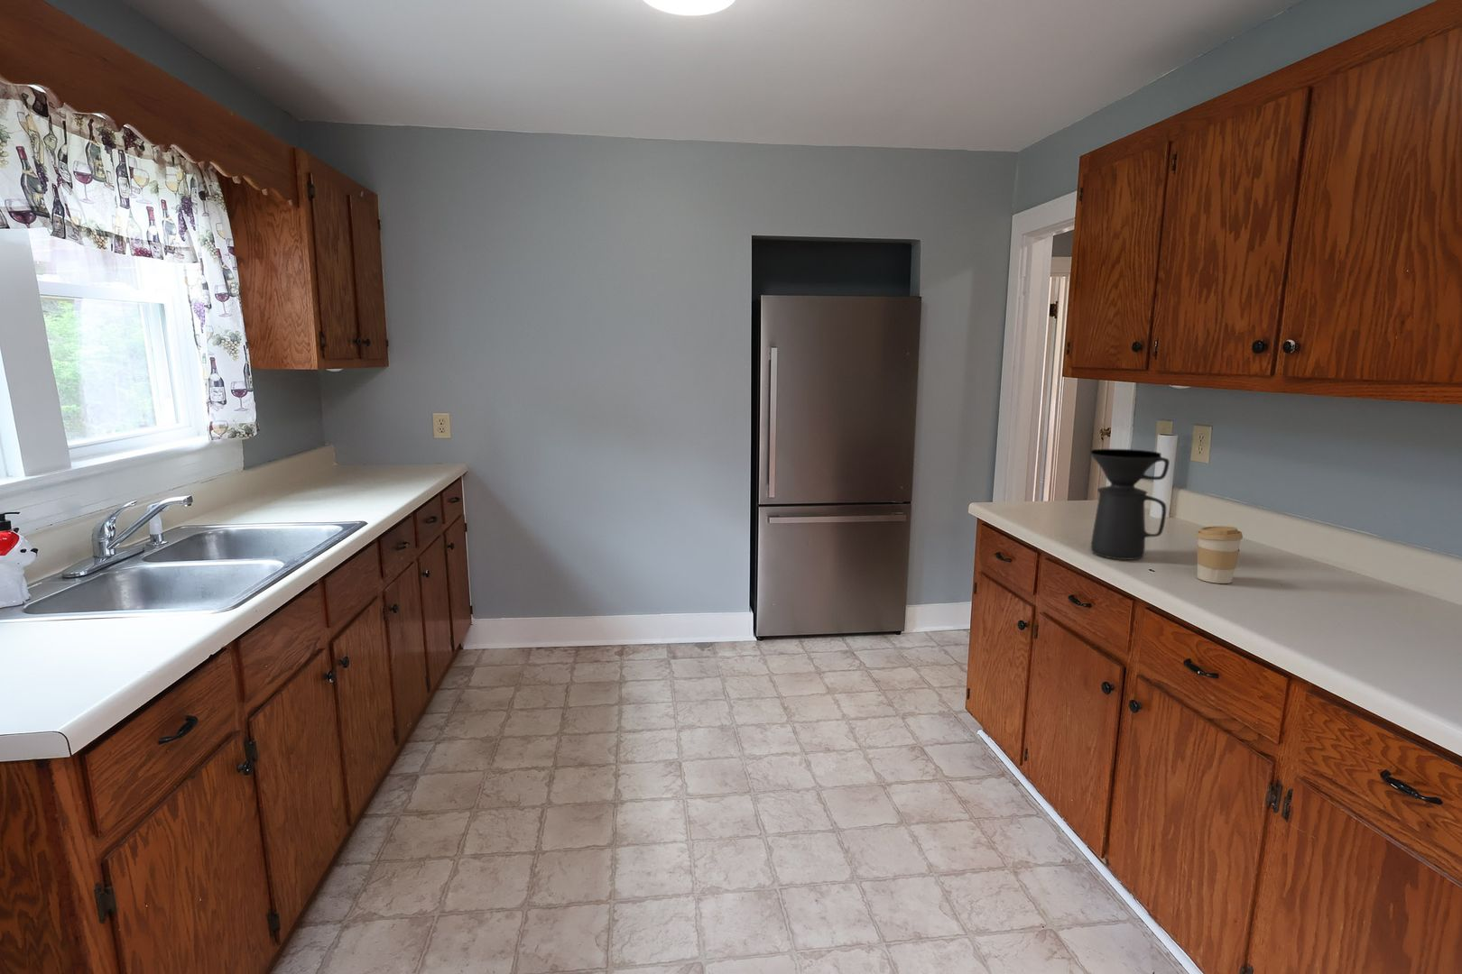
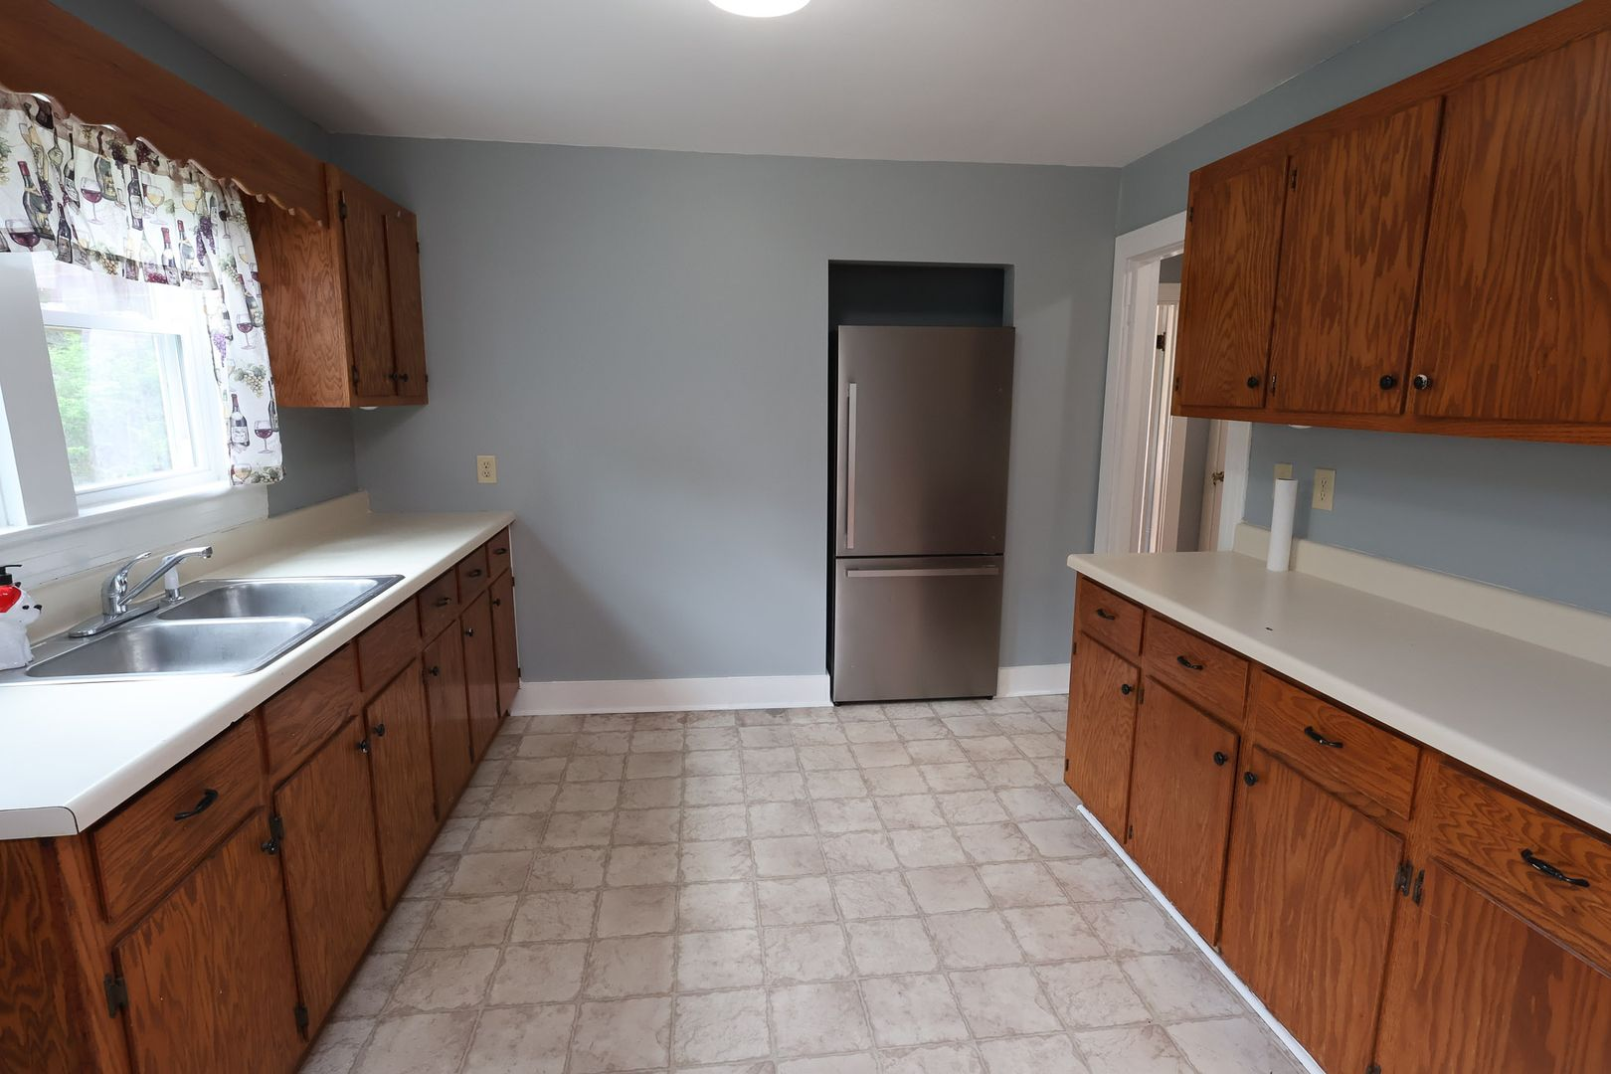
- coffee cup [1194,525,1243,585]
- coffee maker [1089,448,1170,561]
